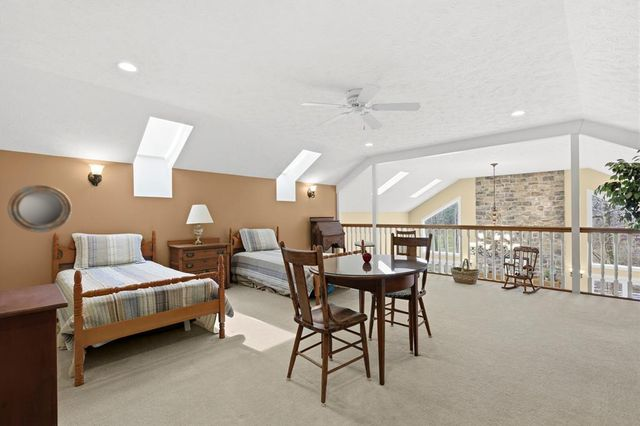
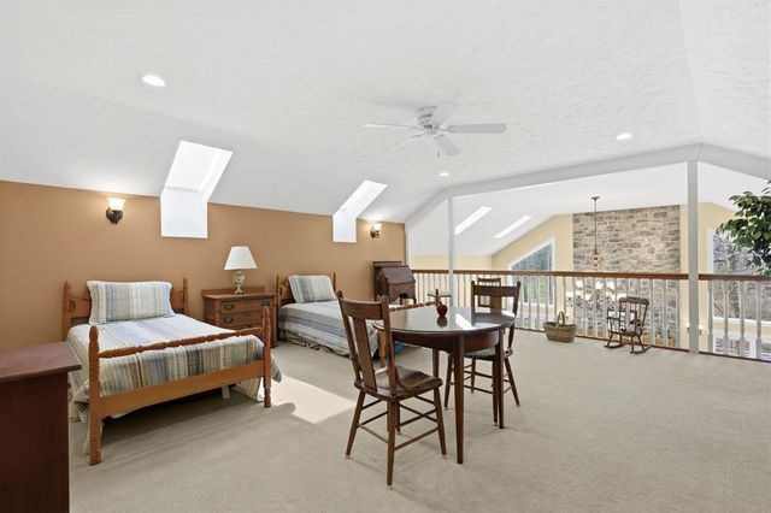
- home mirror [7,184,73,233]
